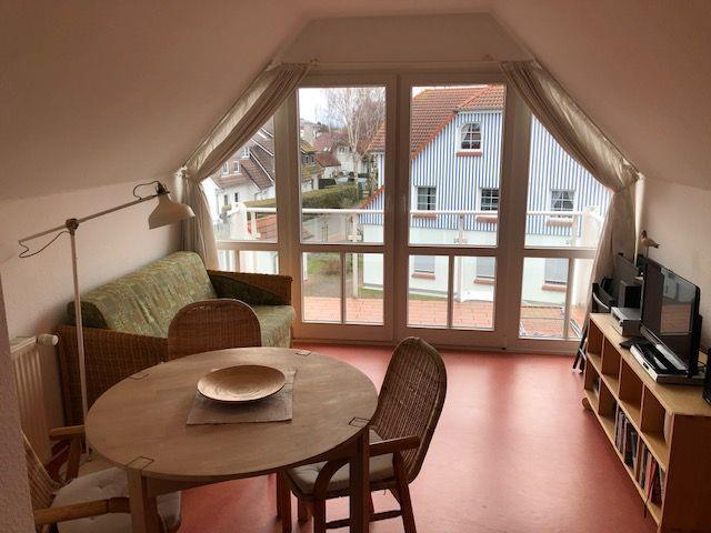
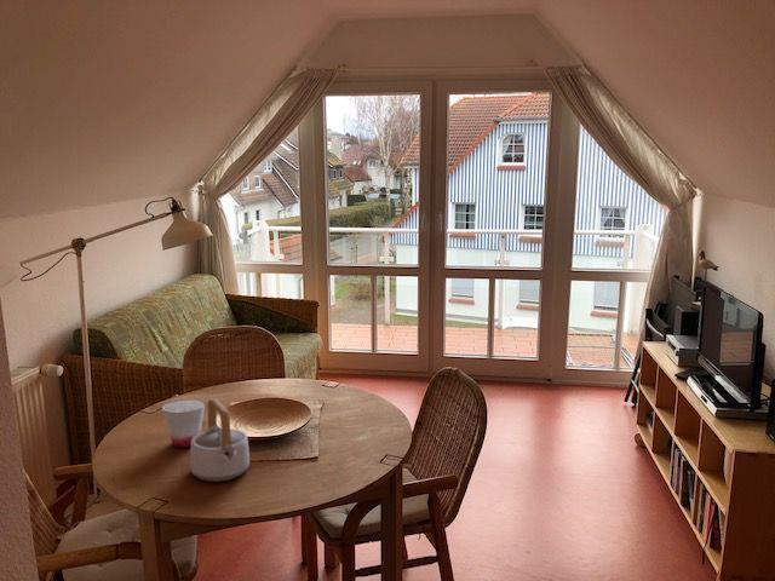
+ cup [162,398,206,448]
+ teapot [189,398,251,483]
